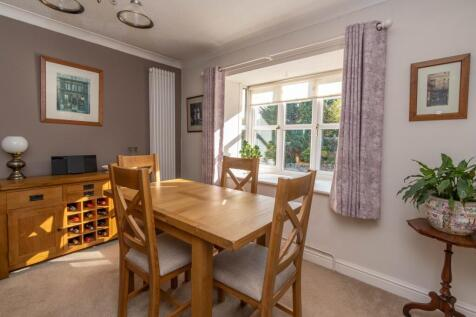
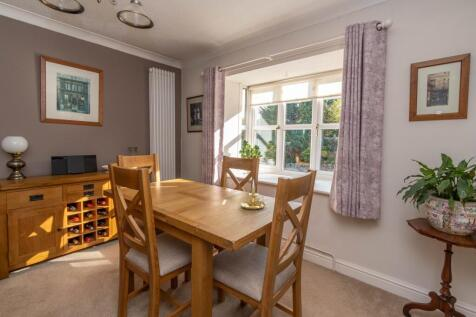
+ candle holder [240,178,266,210]
